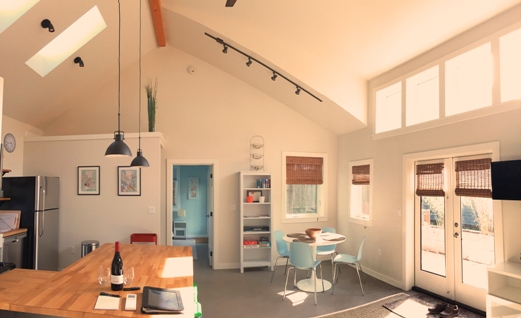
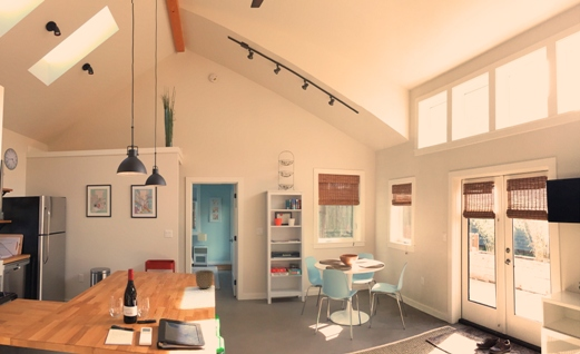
+ bowl [195,268,215,289]
